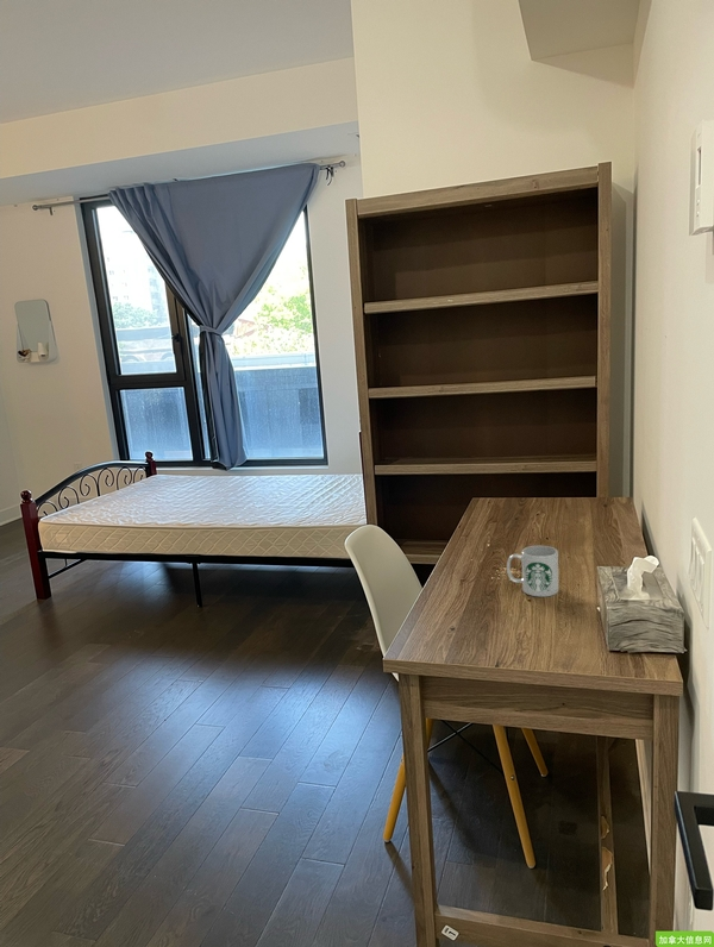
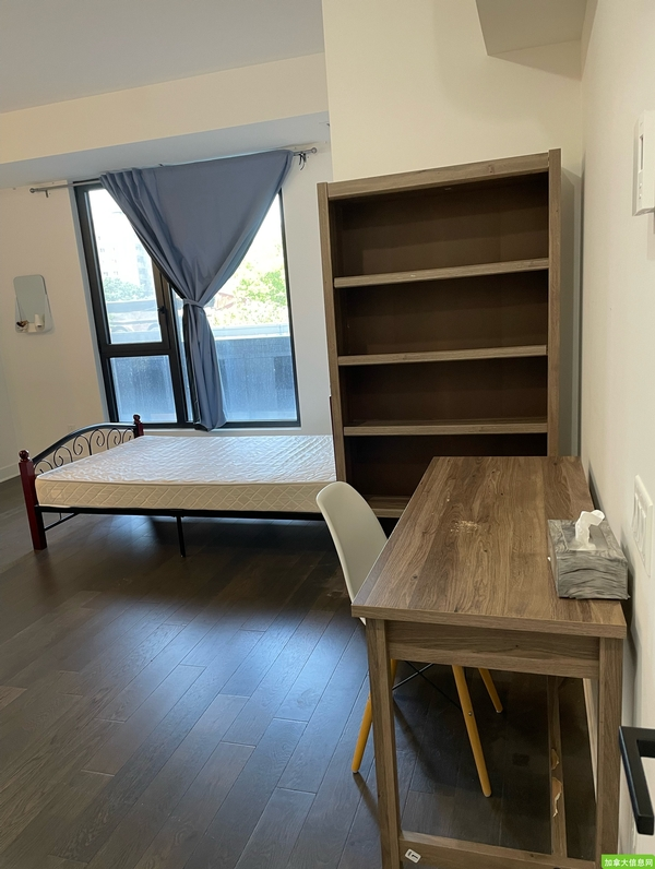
- mug [506,545,559,598]
